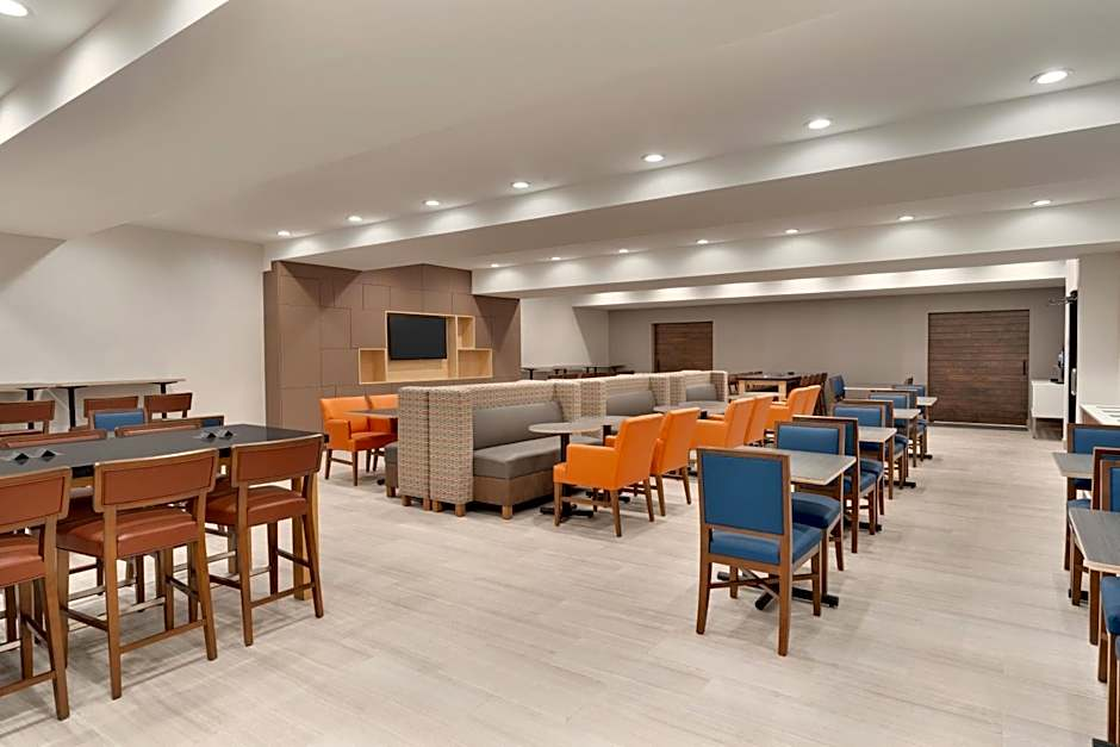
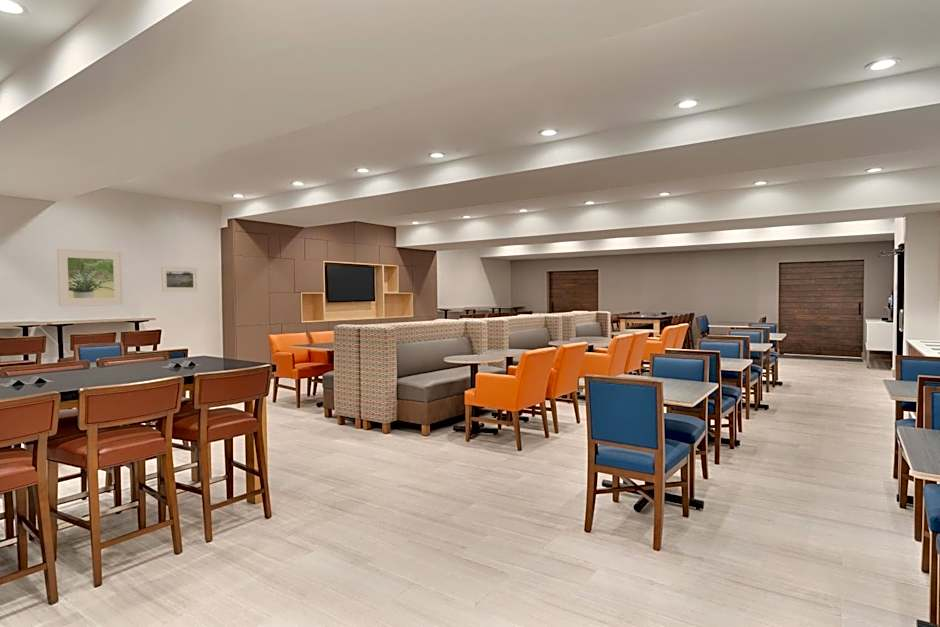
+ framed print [160,265,199,293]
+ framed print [56,248,124,307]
